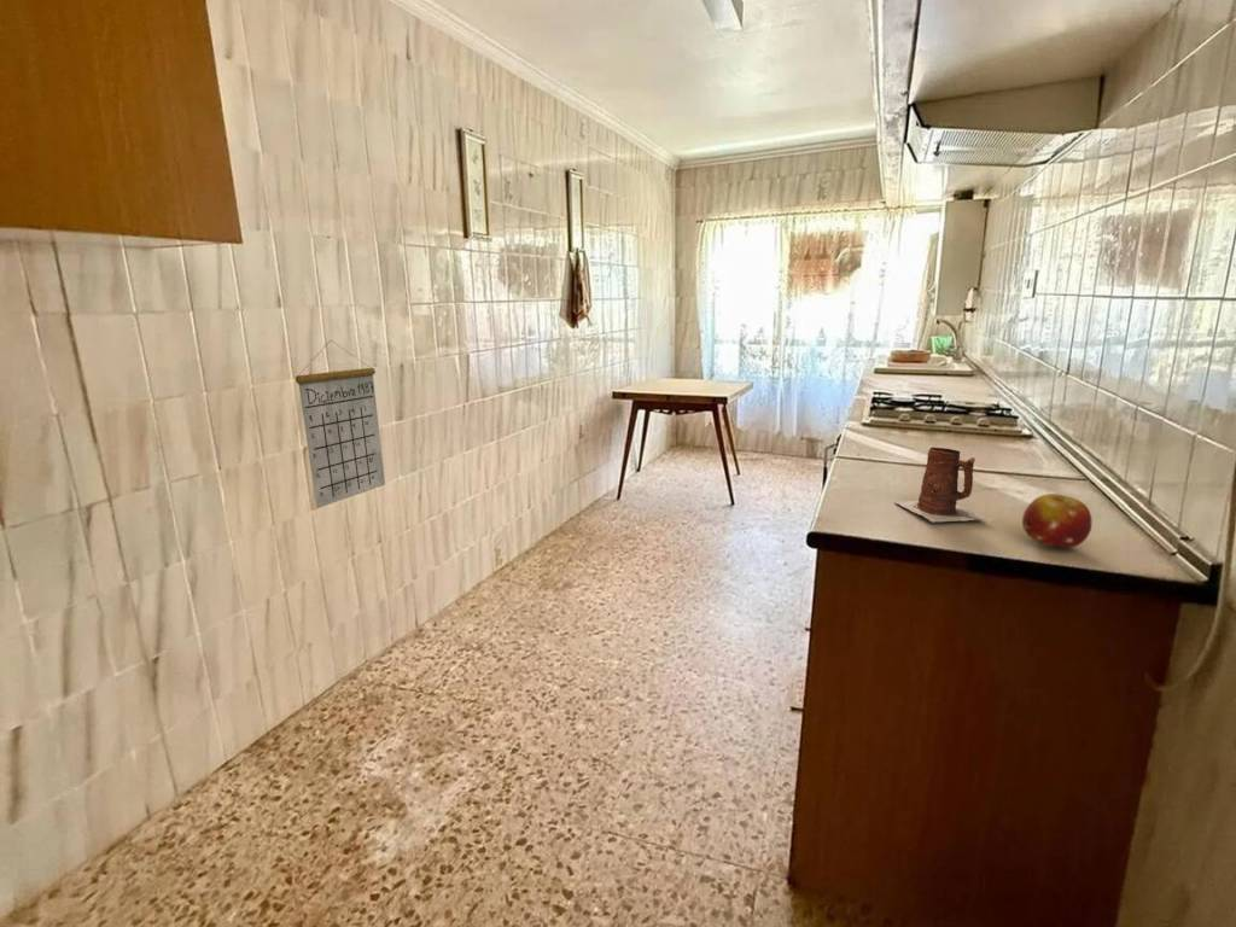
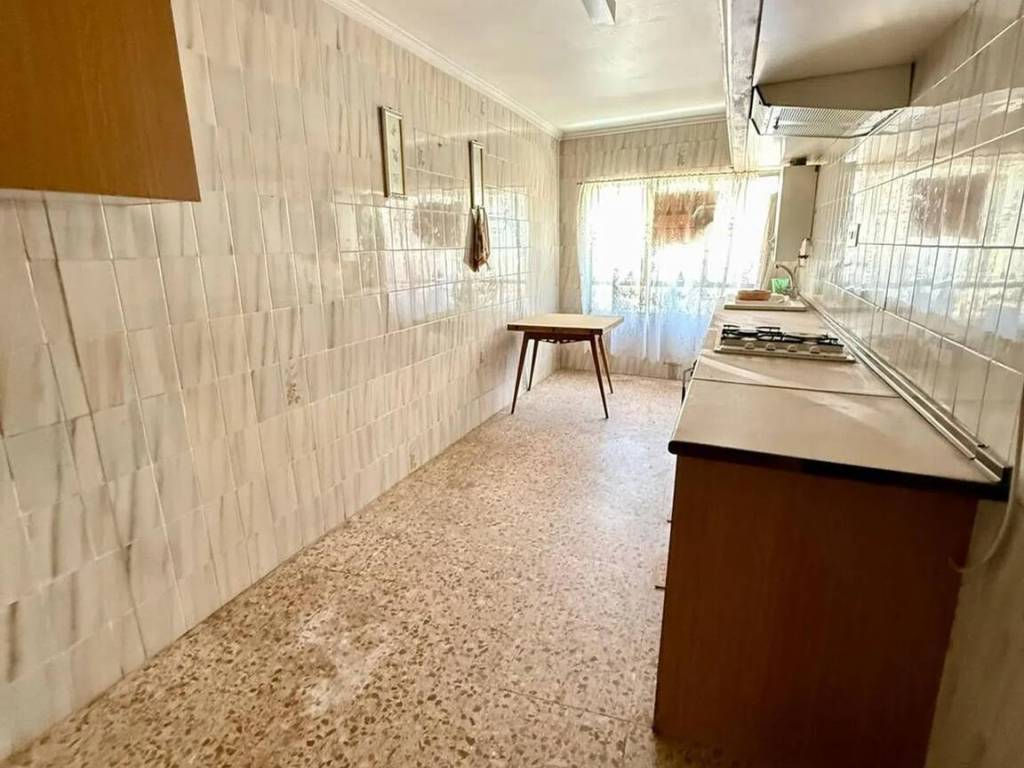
- fruit [1021,492,1092,549]
- mug [893,447,989,523]
- calendar [295,339,386,509]
